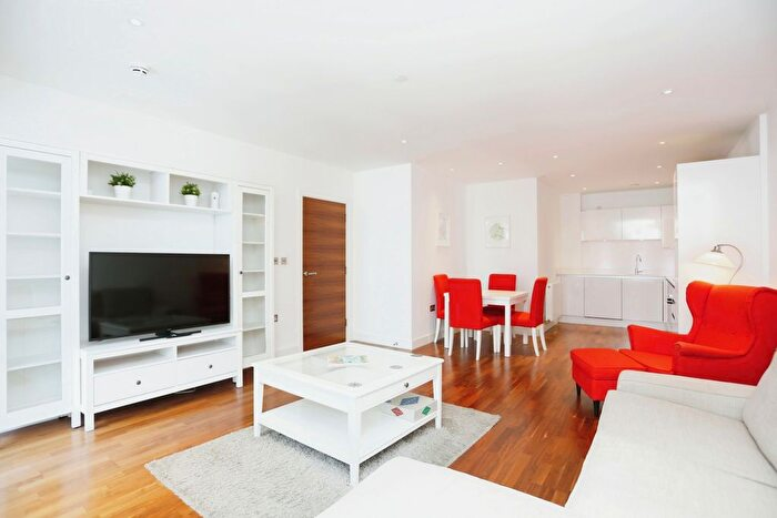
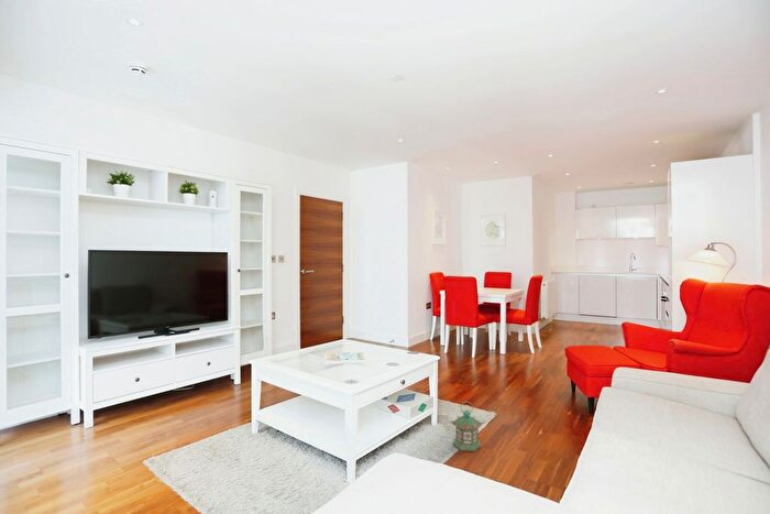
+ lantern [449,401,486,452]
